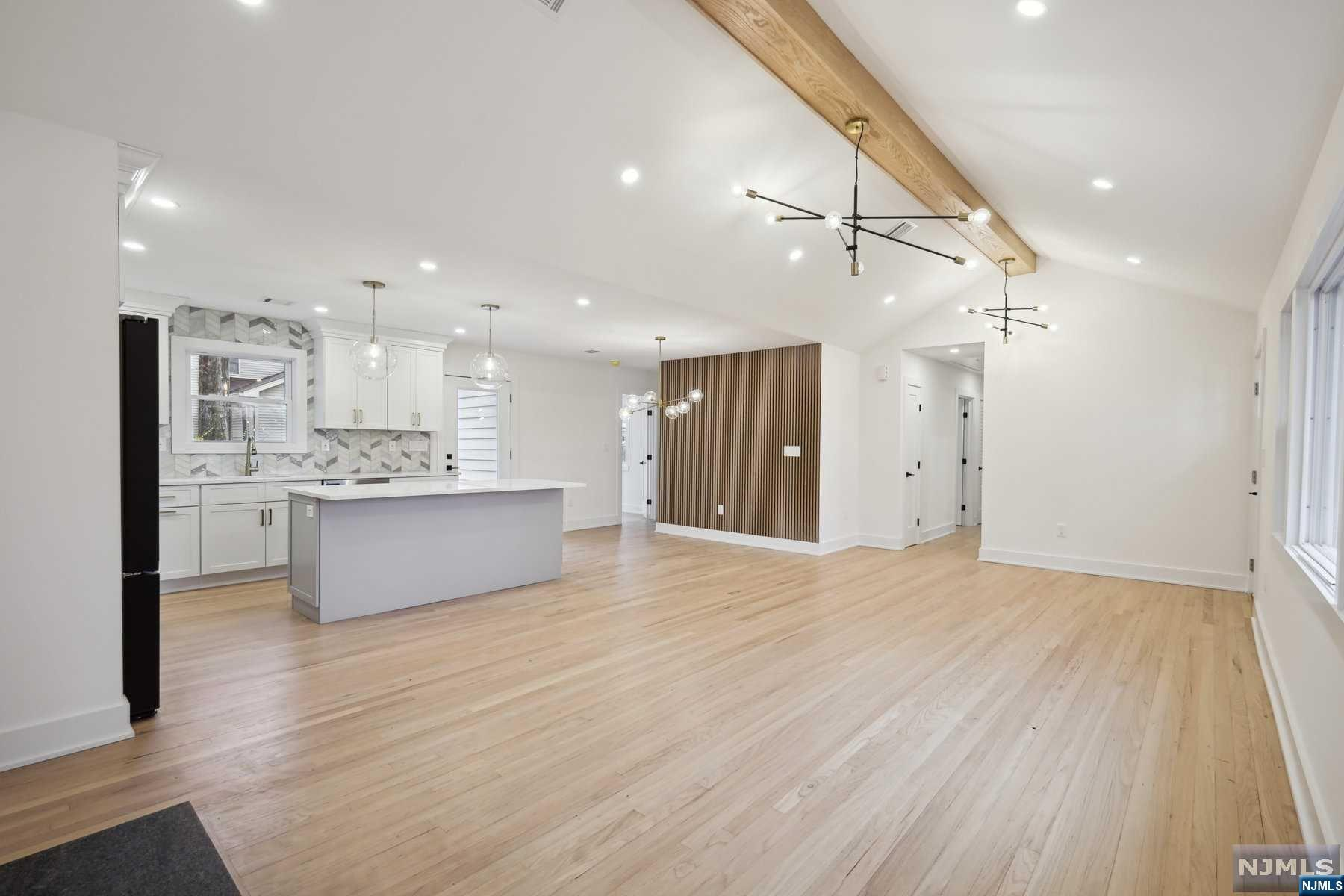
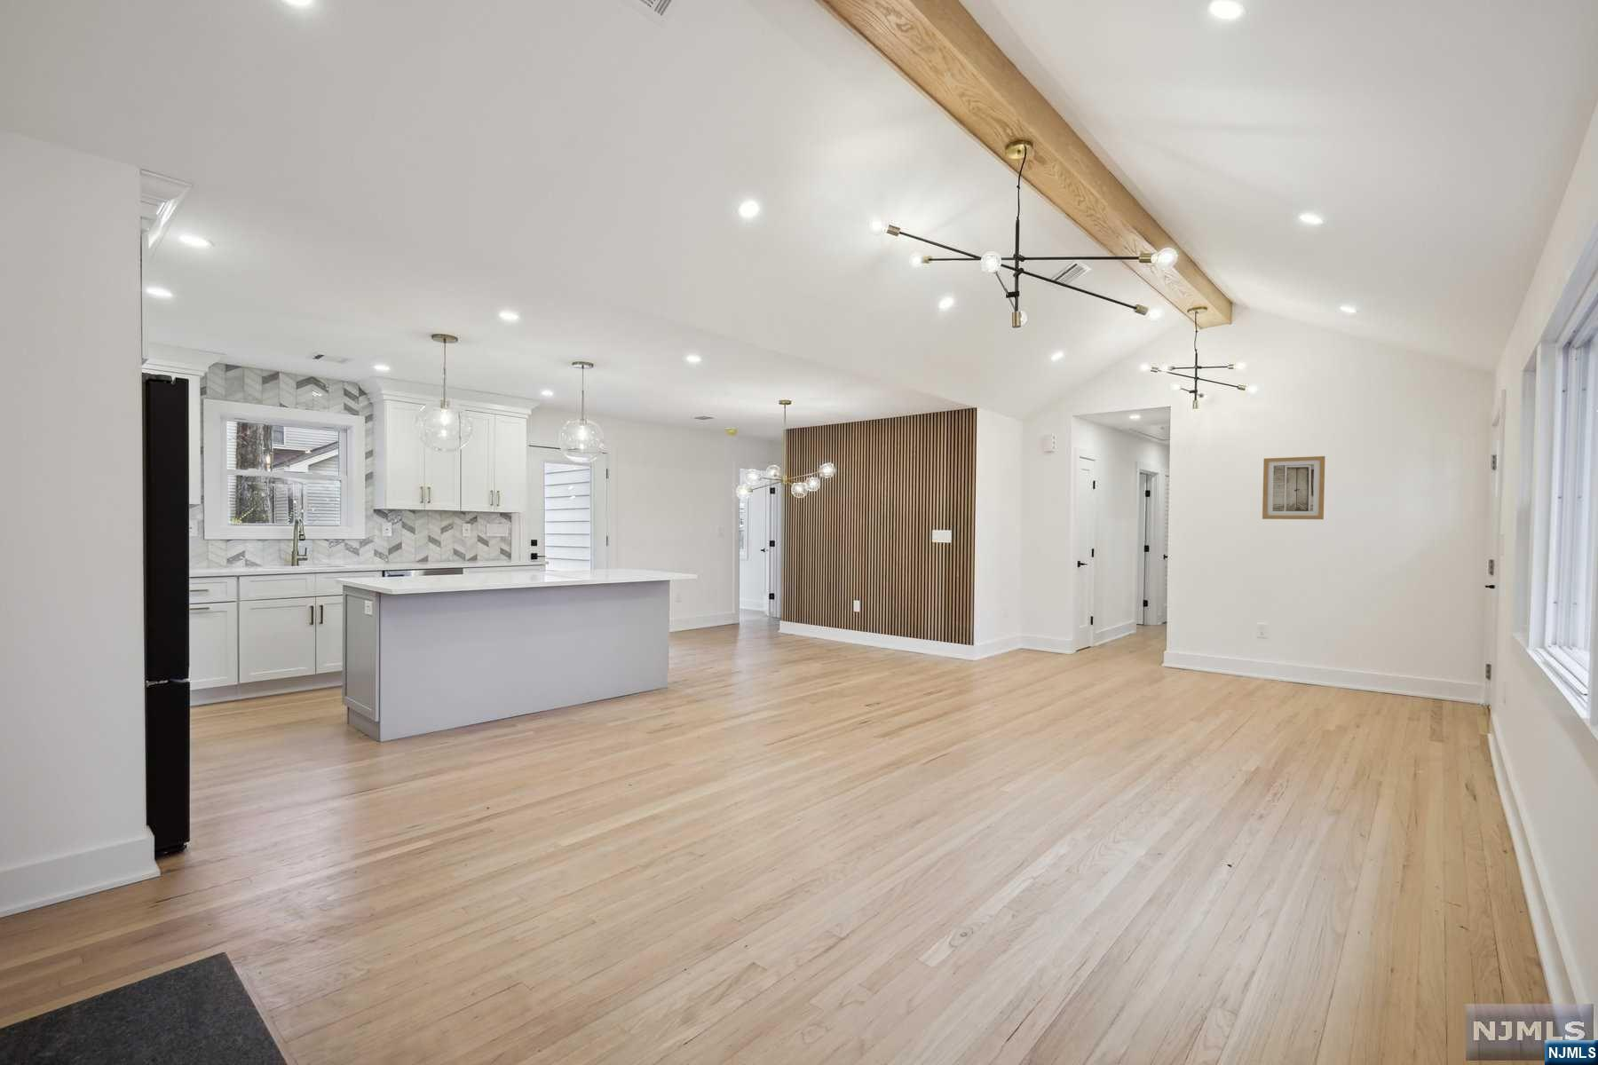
+ wall art [1262,455,1326,521]
